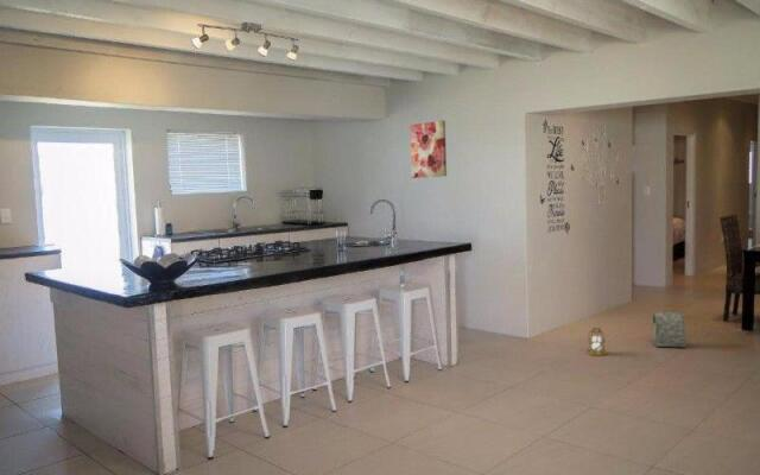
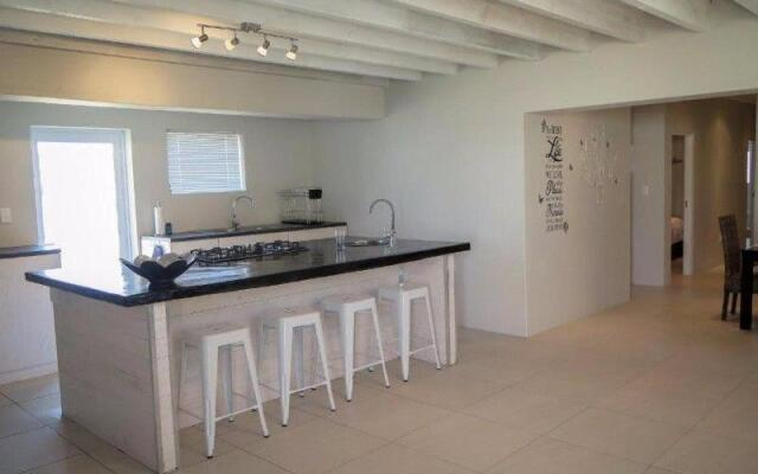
- wall art [408,120,448,179]
- bag [652,311,688,349]
- lantern [587,327,608,357]
